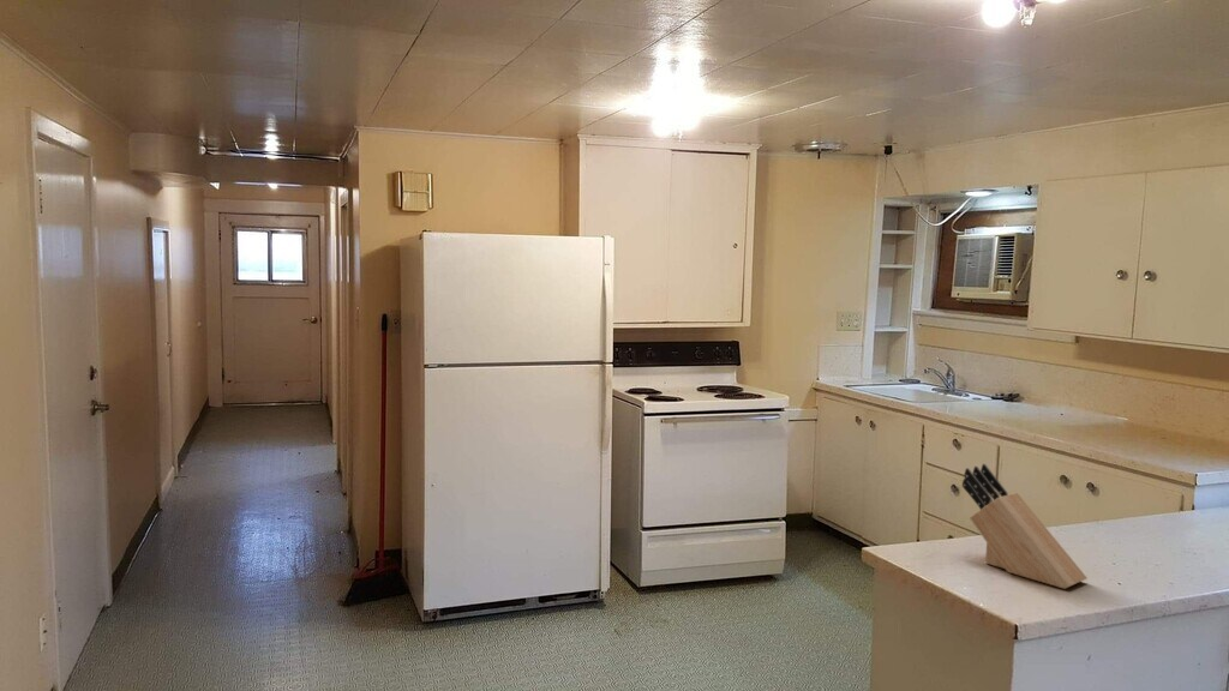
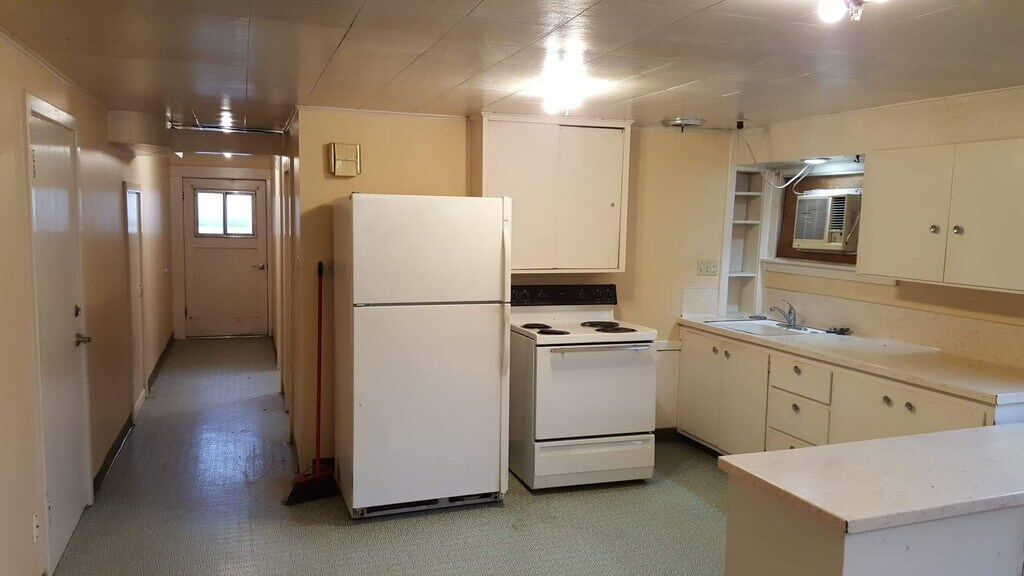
- knife block [961,463,1089,590]
